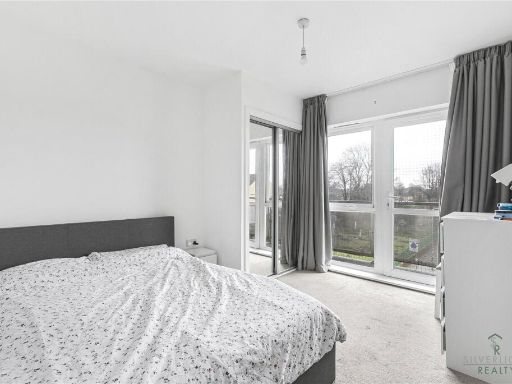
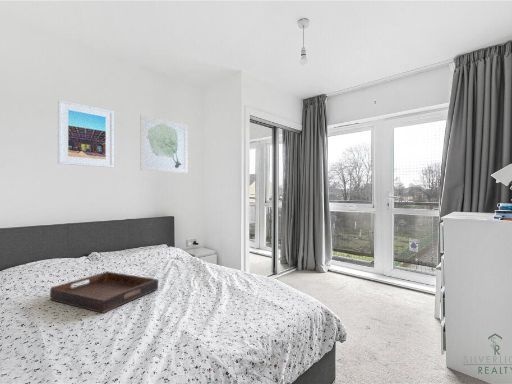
+ wall art [139,114,189,174]
+ serving tray [49,271,159,314]
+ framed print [57,99,115,169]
